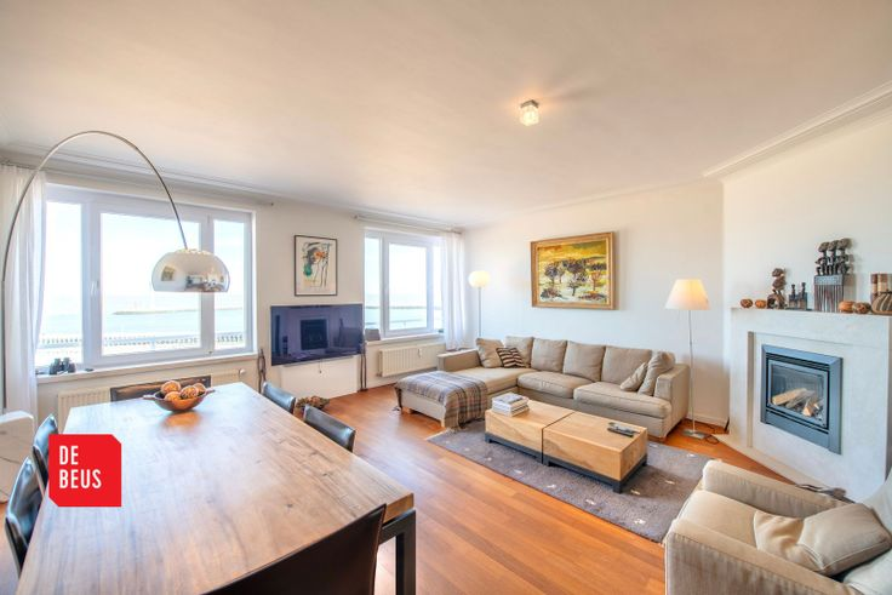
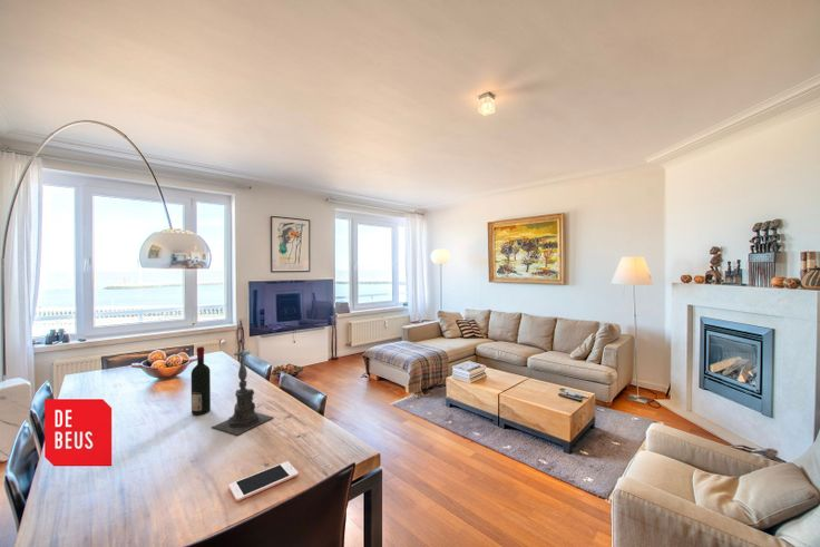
+ alcohol [191,345,212,417]
+ cell phone [227,460,300,502]
+ candle holder [211,340,275,437]
